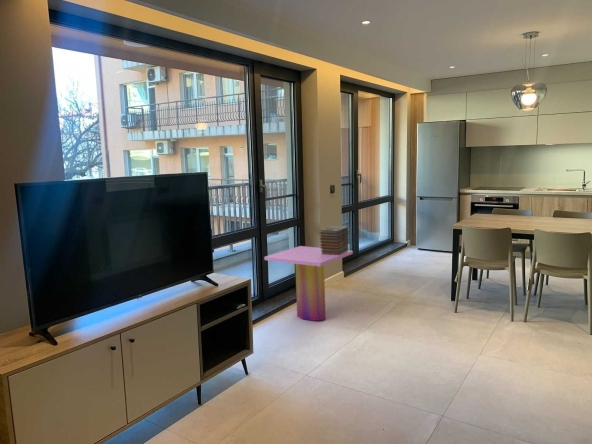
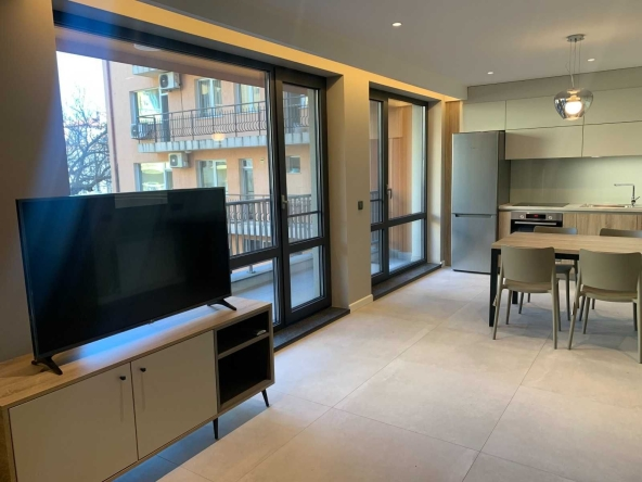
- side table [263,245,354,322]
- book stack [318,225,350,255]
